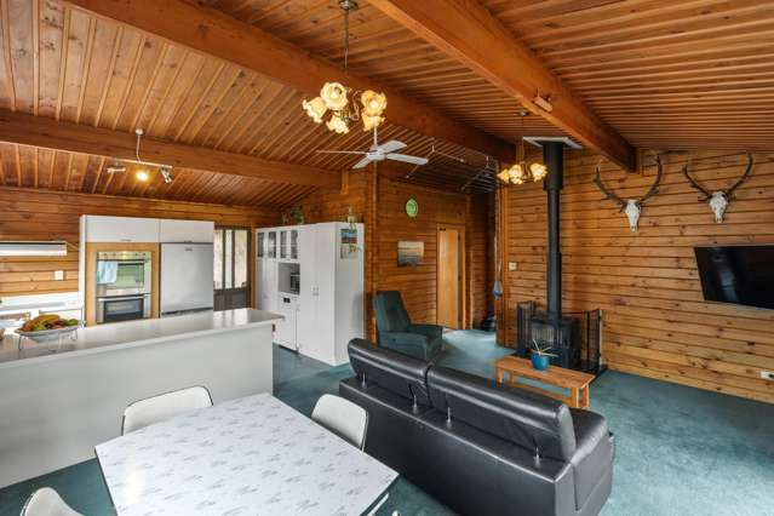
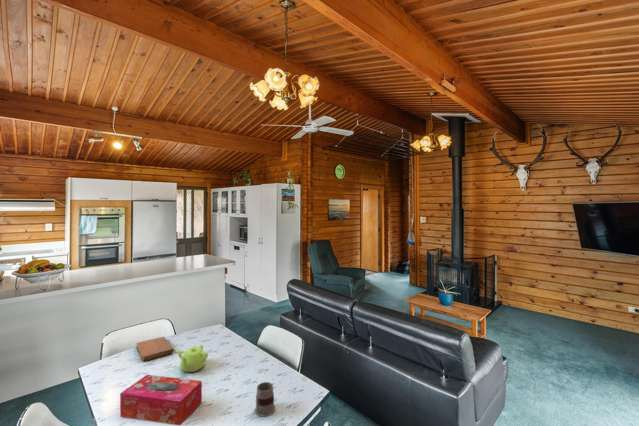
+ tissue box [119,374,203,426]
+ notebook [135,336,175,362]
+ teapot [177,344,209,373]
+ mug [254,381,276,417]
